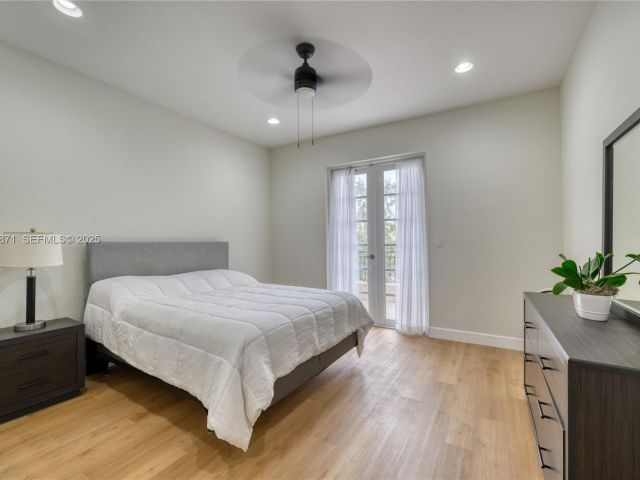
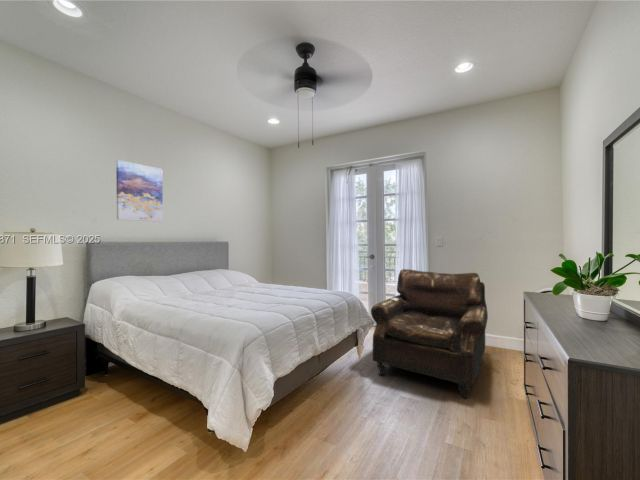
+ leather [370,268,489,400]
+ wall art [115,159,164,223]
